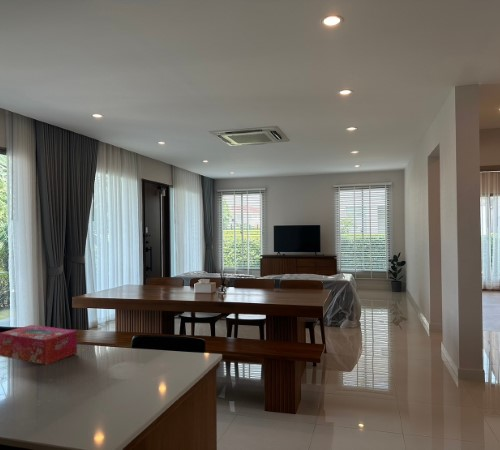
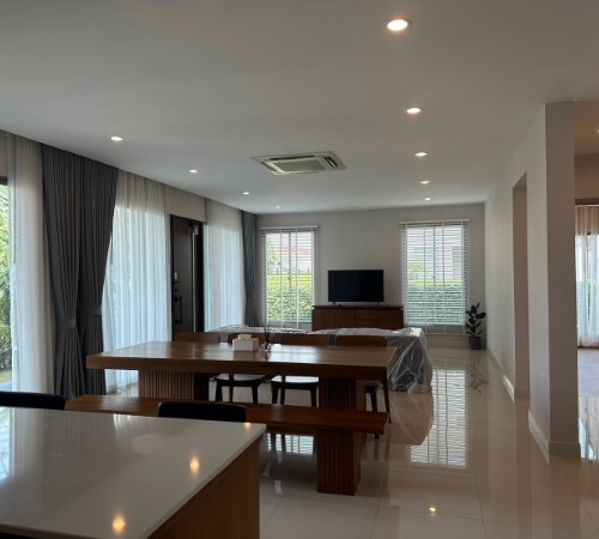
- tissue box [0,324,78,366]
